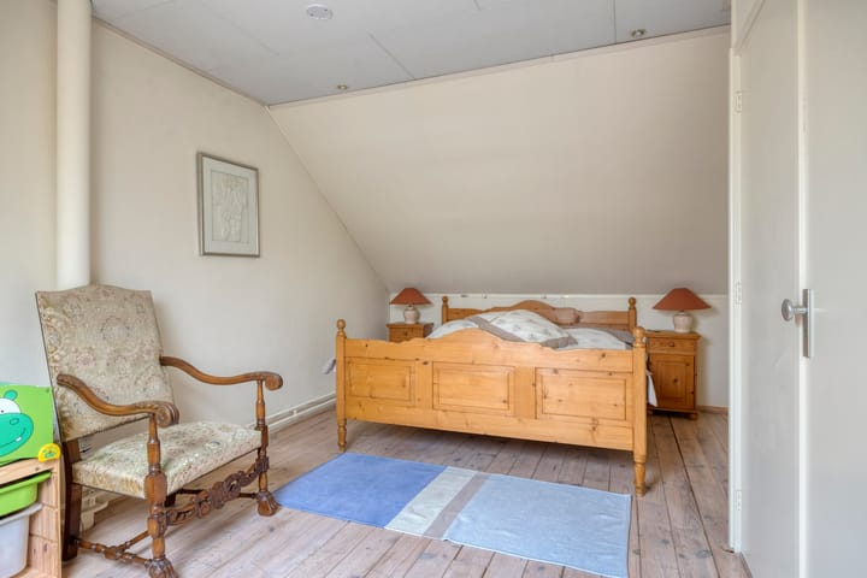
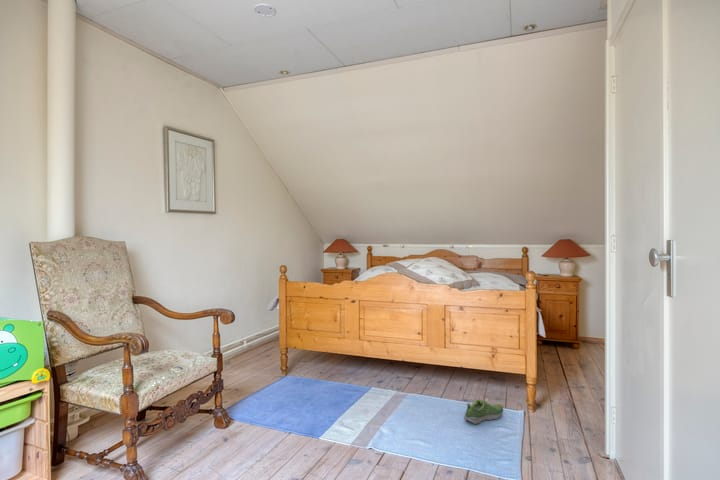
+ shoe [463,398,504,425]
